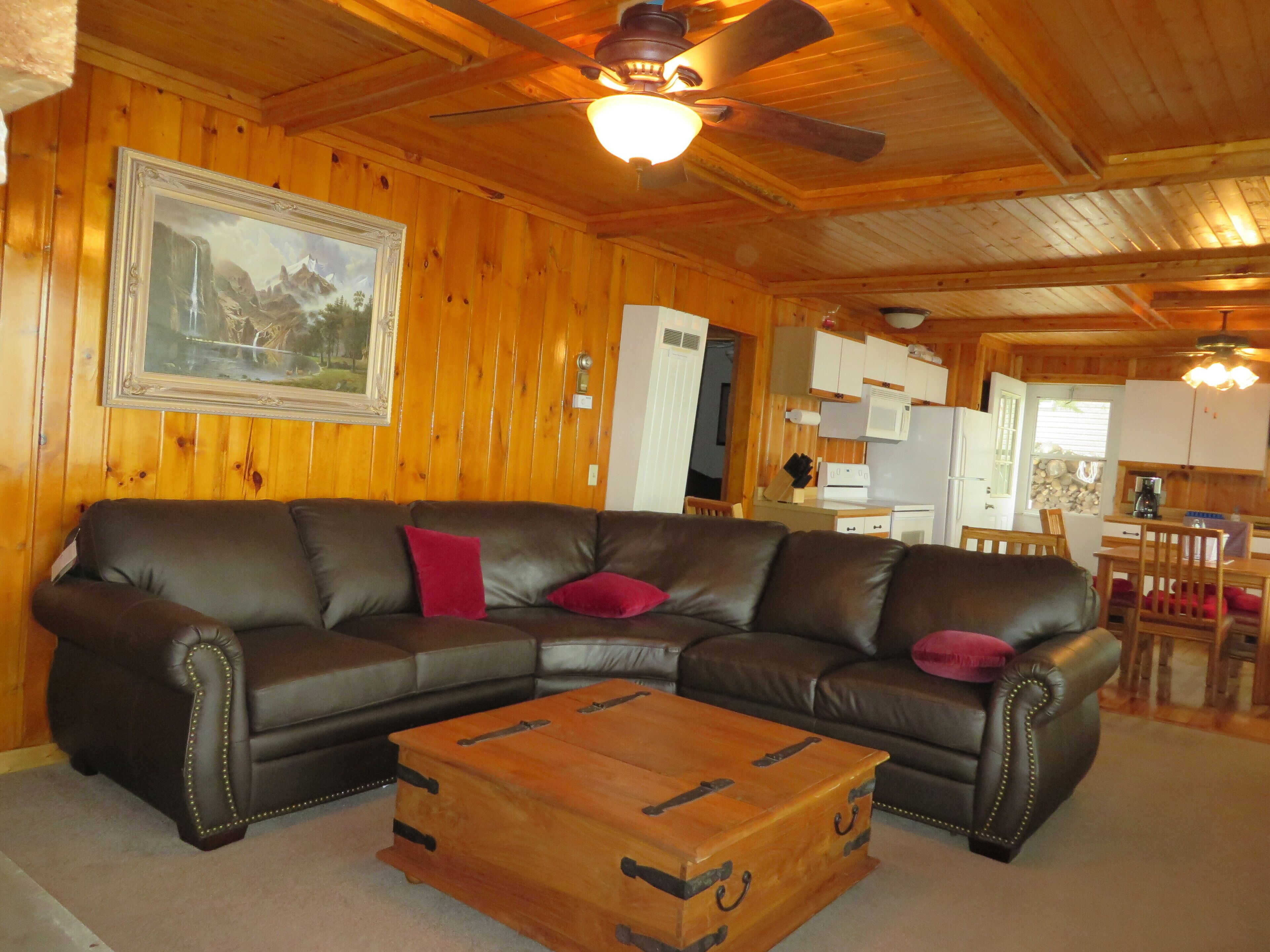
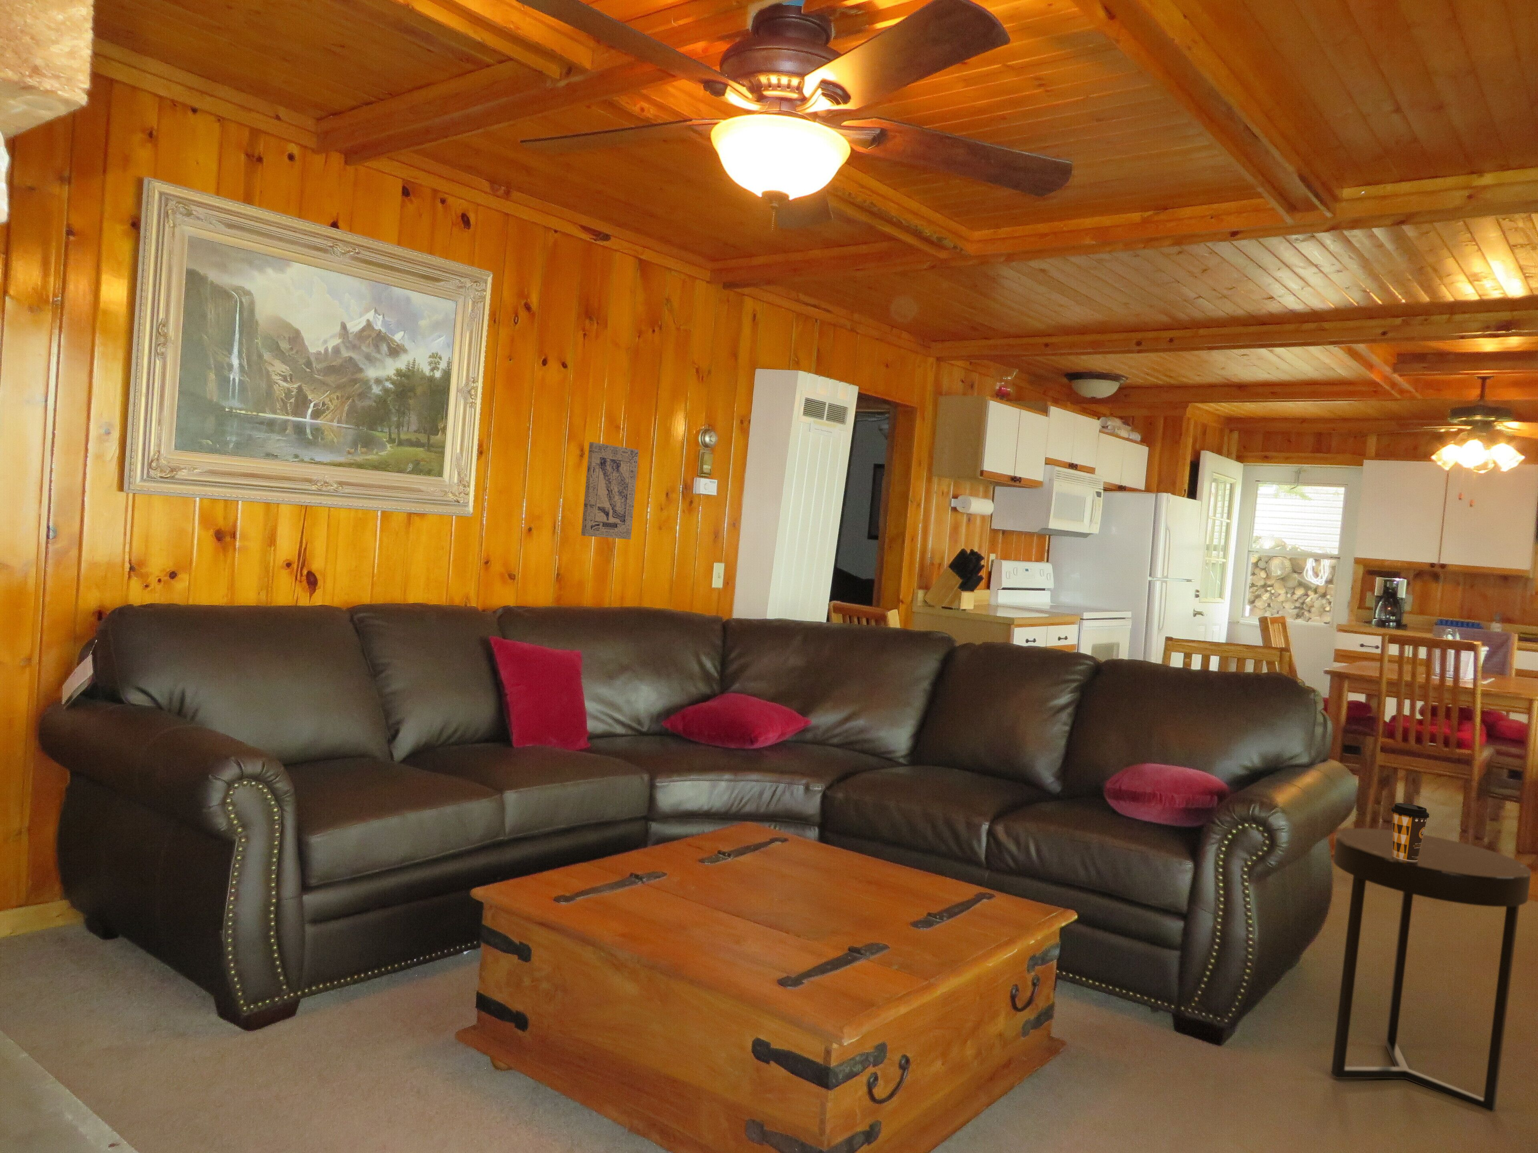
+ wall art [581,442,639,540]
+ side table [1331,828,1532,1113]
+ coffee cup [1390,803,1430,861]
